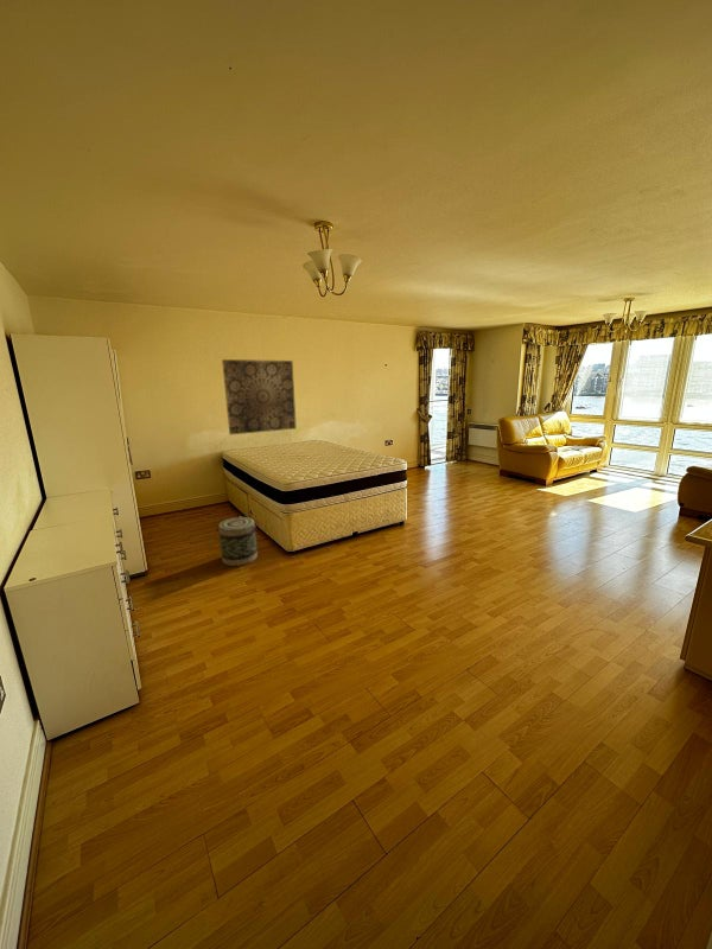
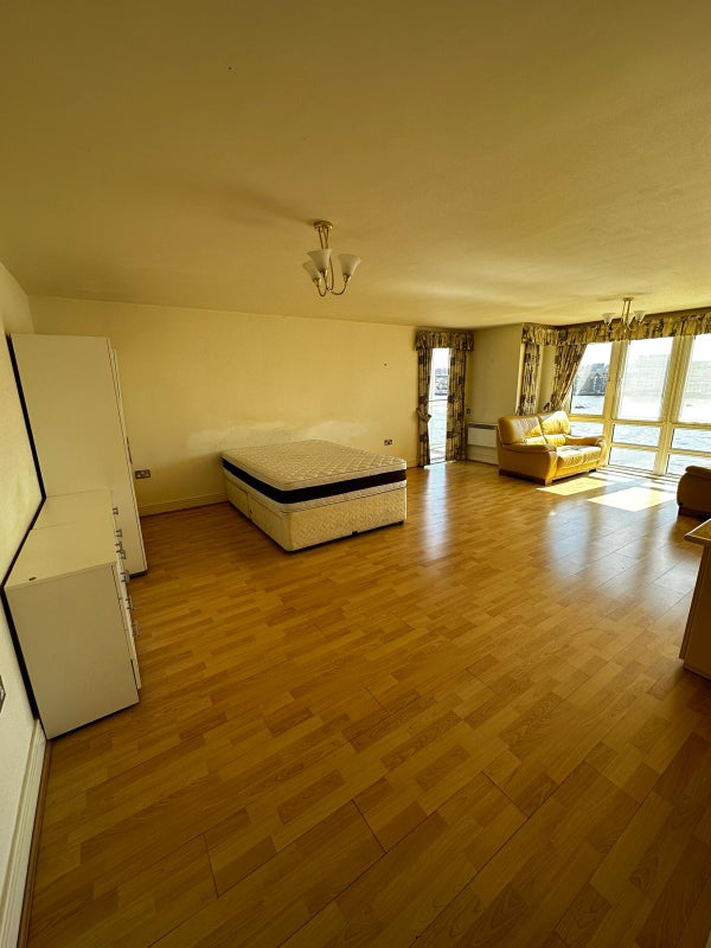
- basket [215,515,259,567]
- wall art [221,358,298,435]
